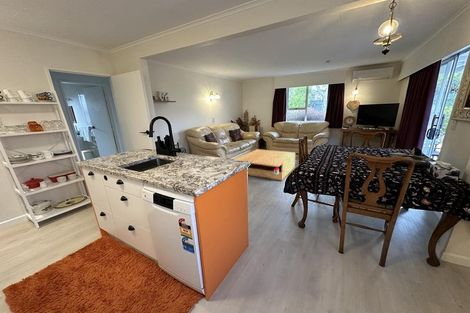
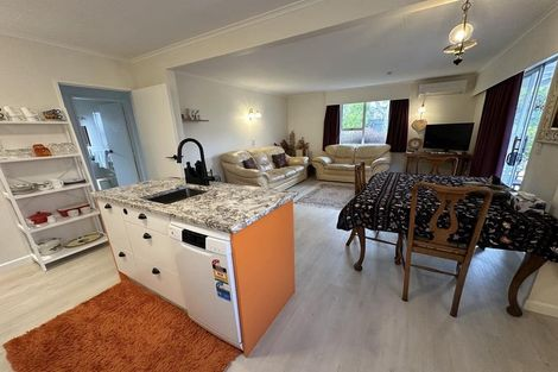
- coffee table [233,148,296,182]
